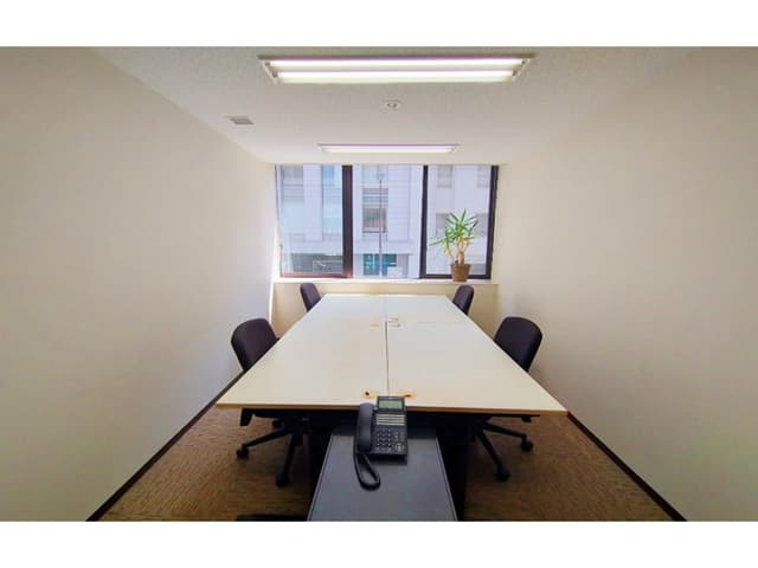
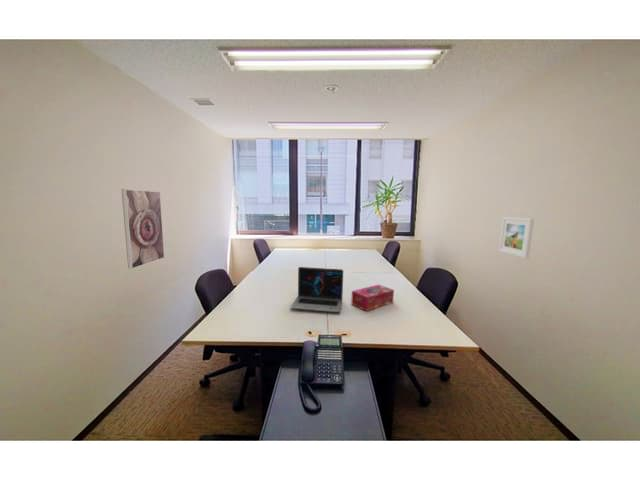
+ tissue box [350,284,395,312]
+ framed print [121,188,165,270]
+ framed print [498,216,535,259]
+ laptop [290,266,344,313]
